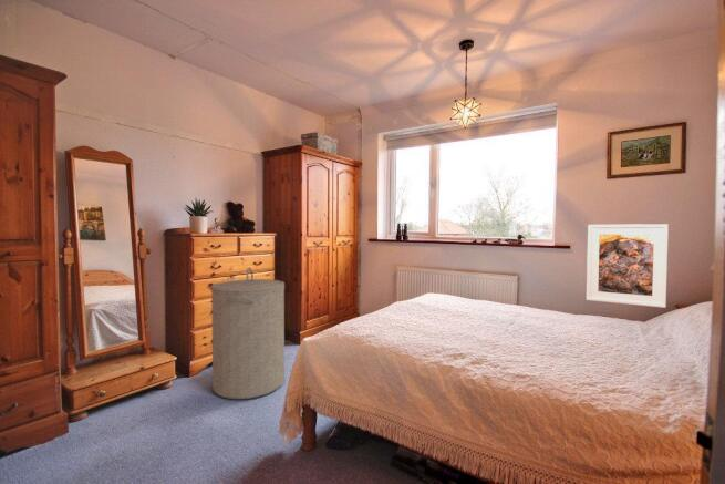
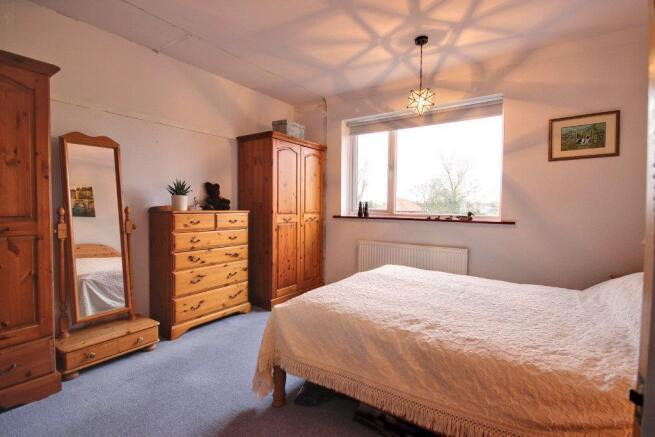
- laundry hamper [210,267,286,400]
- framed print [586,223,670,309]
